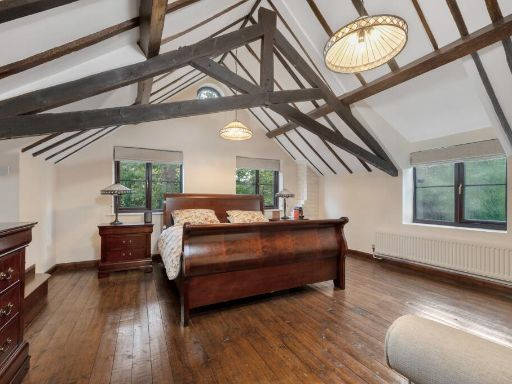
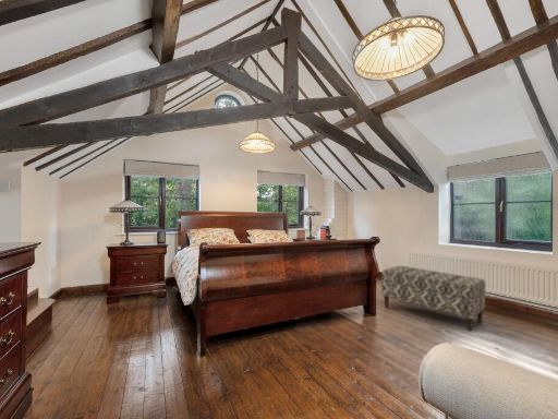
+ bench [380,264,487,332]
